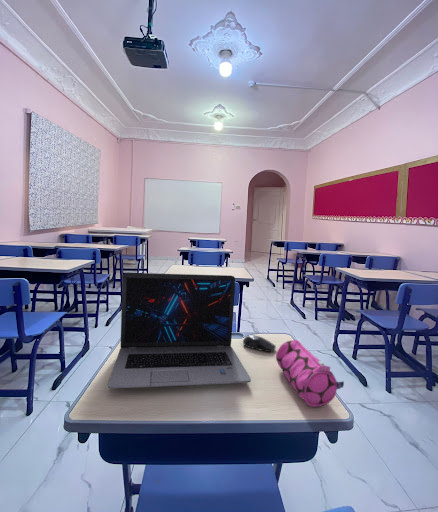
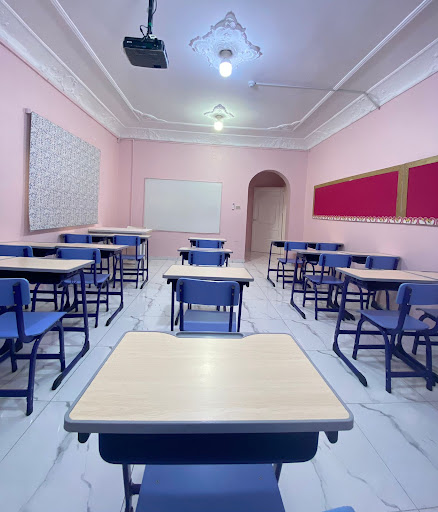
- computer mouse [242,334,277,353]
- pencil case [275,339,345,408]
- laptop [107,272,252,389]
